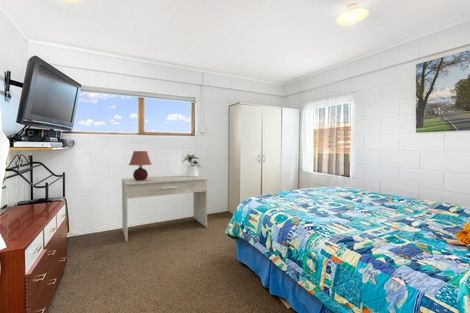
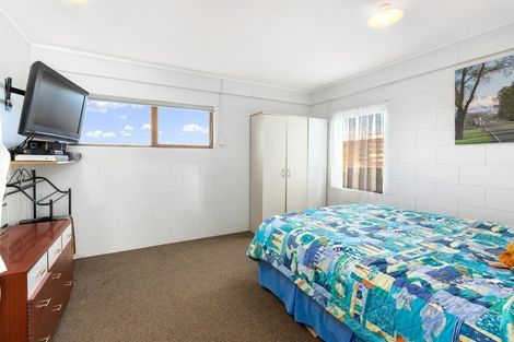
- desk [121,174,209,242]
- potted plant [181,153,202,177]
- table lamp [128,150,153,180]
